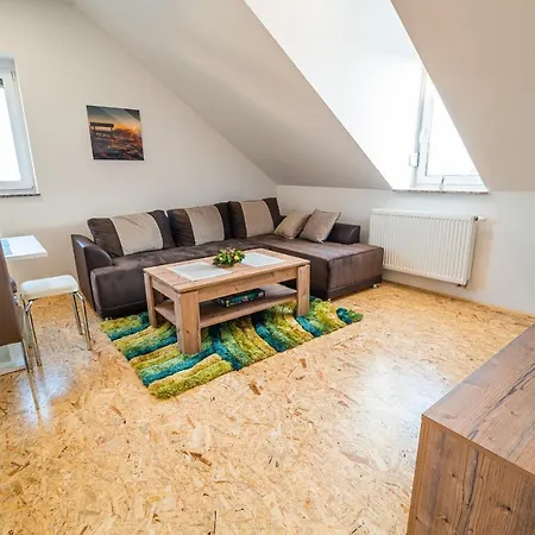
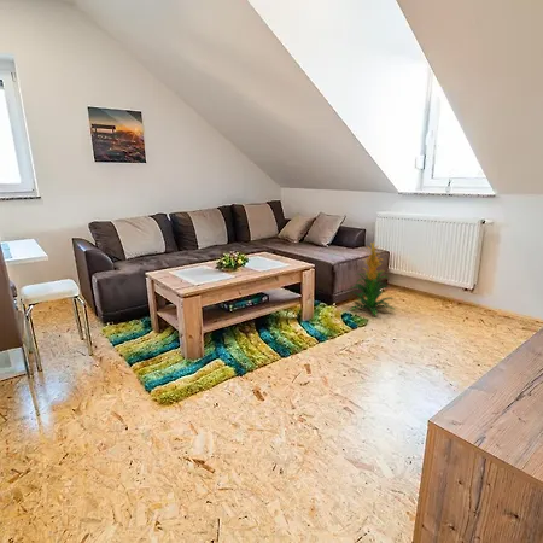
+ indoor plant [349,240,397,316]
